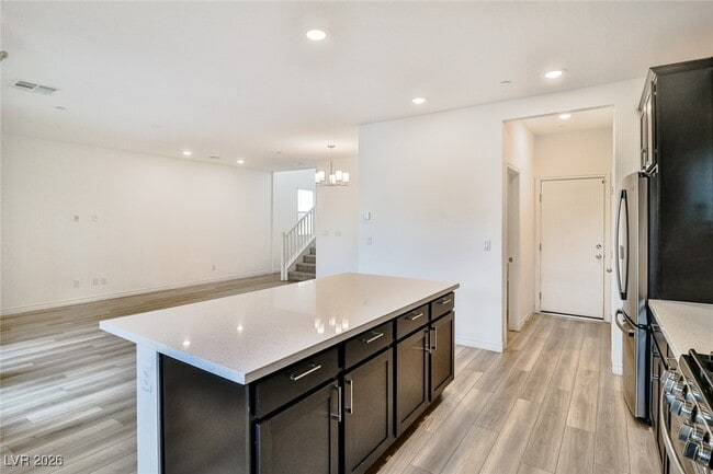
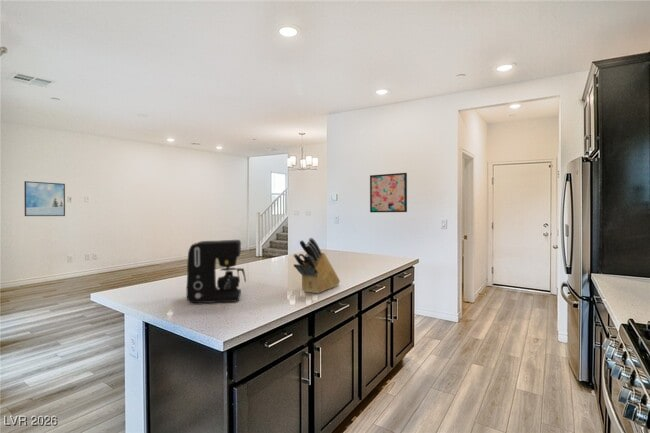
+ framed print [23,180,66,217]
+ knife block [292,237,341,294]
+ coffee maker [186,239,247,304]
+ wall art [369,172,408,213]
